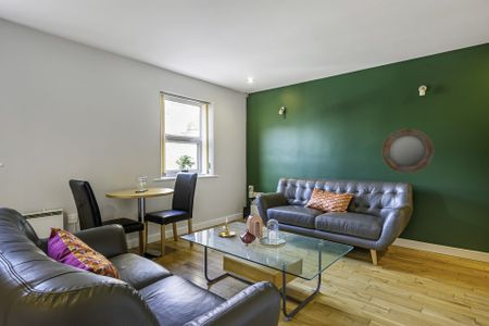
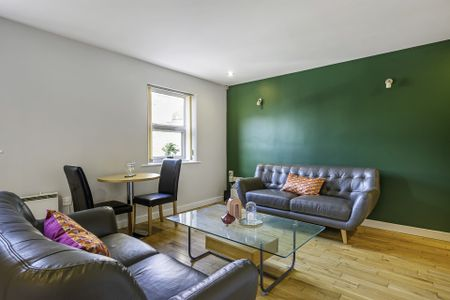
- candle holder [215,216,236,238]
- home mirror [380,127,436,175]
